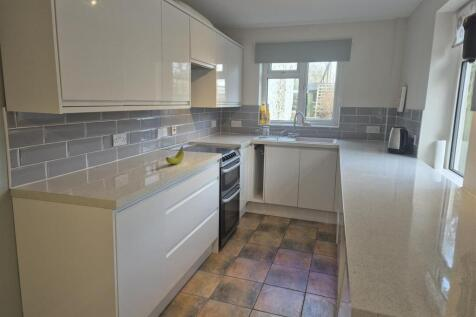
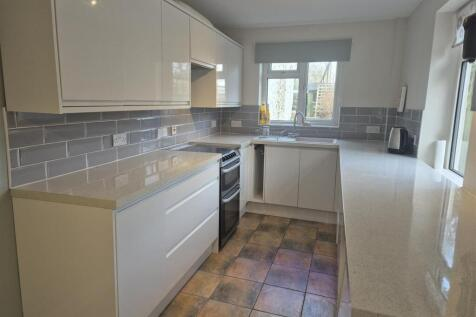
- fruit [165,145,185,165]
